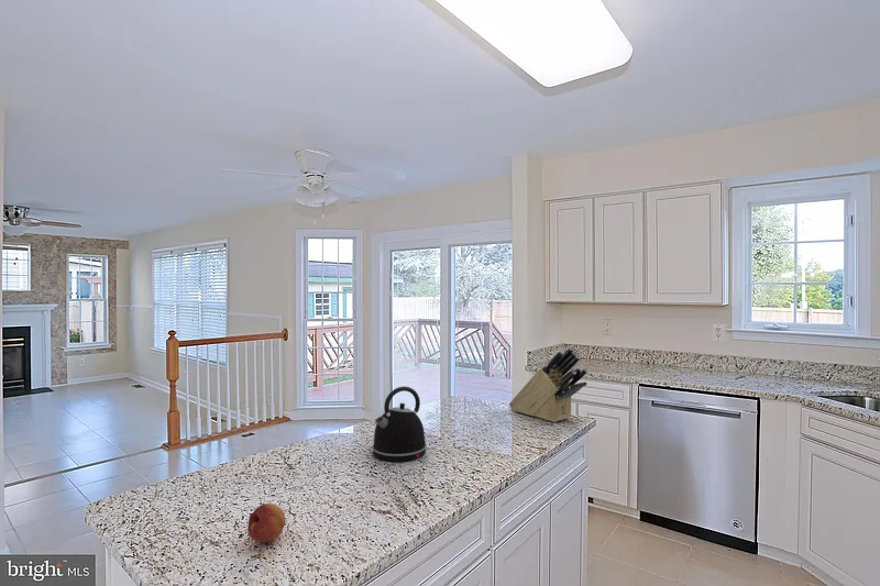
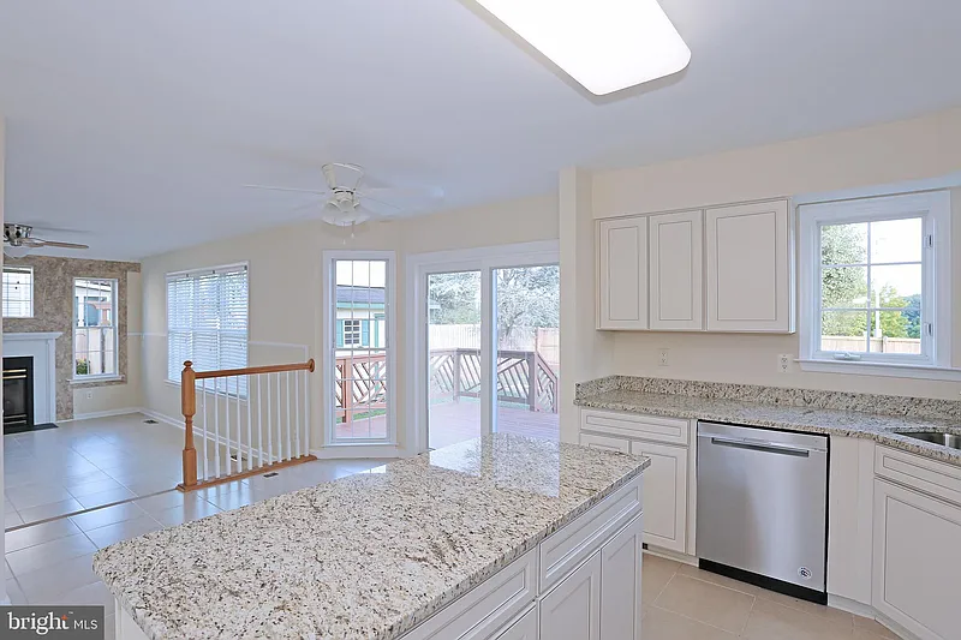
- fruit [246,502,287,543]
- knife block [508,345,588,423]
- kettle [371,385,428,463]
